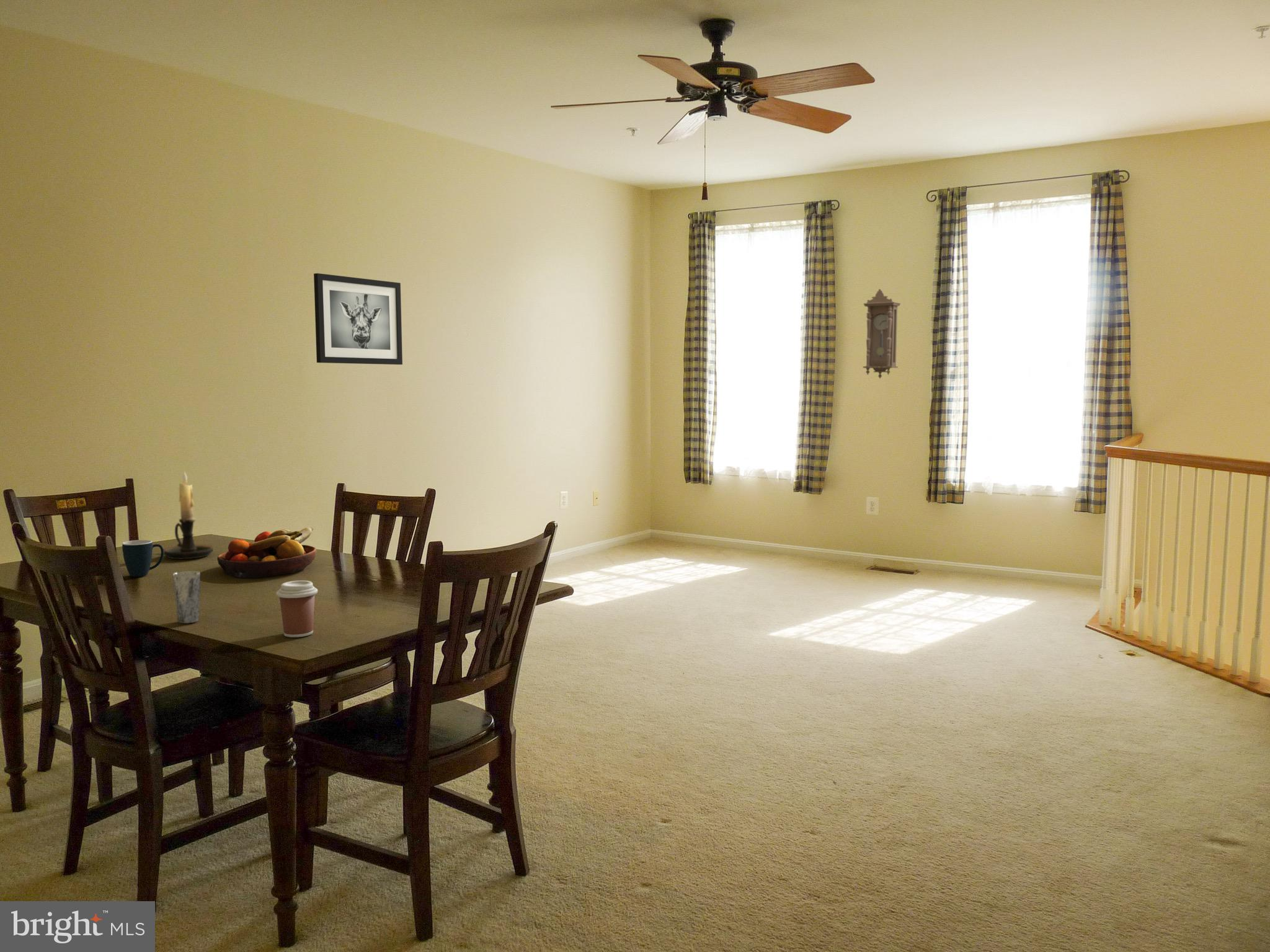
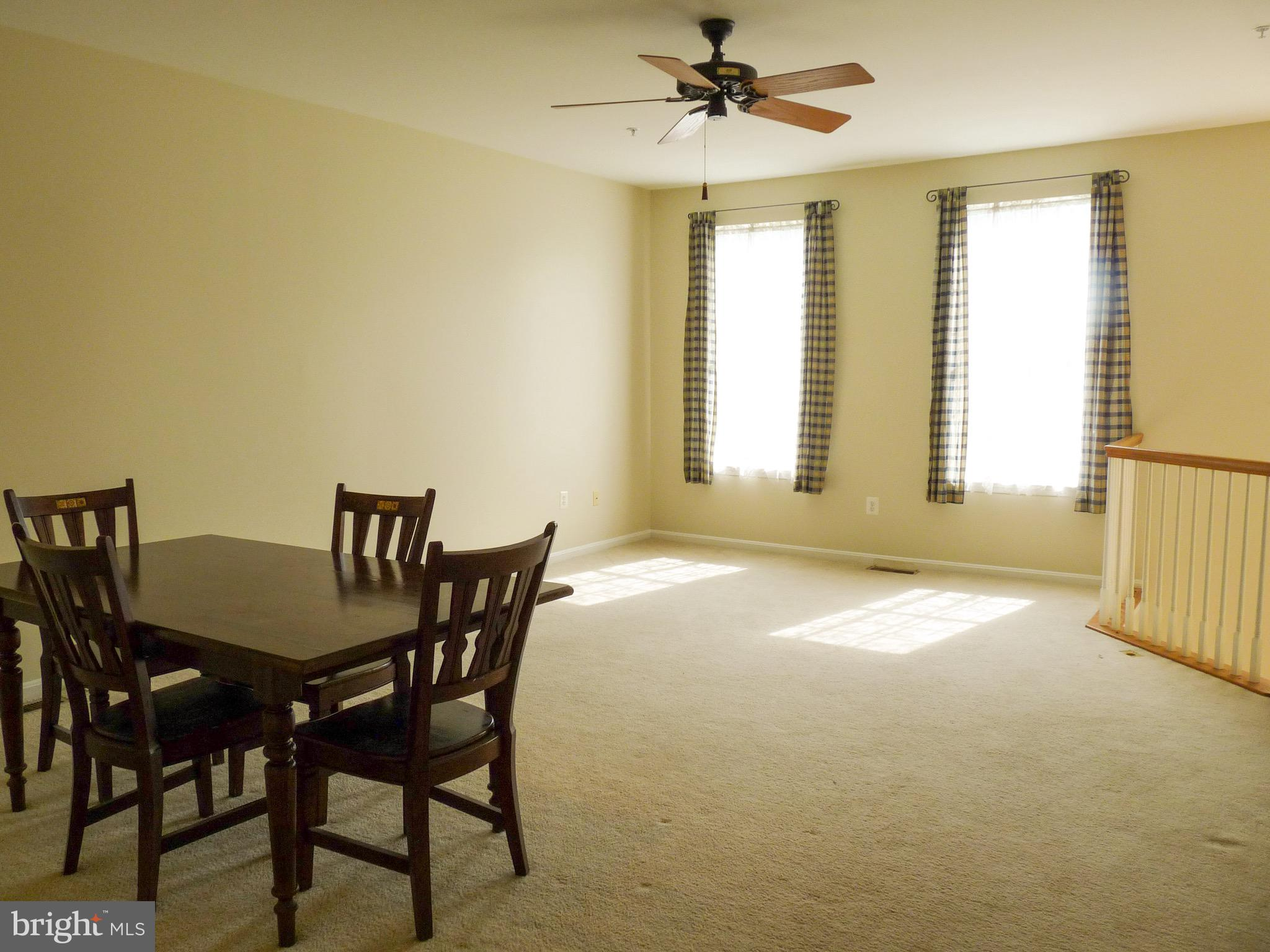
- fruit bowl [216,527,317,578]
- wall art [313,273,403,365]
- mug [122,539,164,577]
- coffee cup [276,580,318,638]
- pendulum clock [863,288,901,379]
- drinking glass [172,570,201,624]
- candle holder [164,470,214,560]
